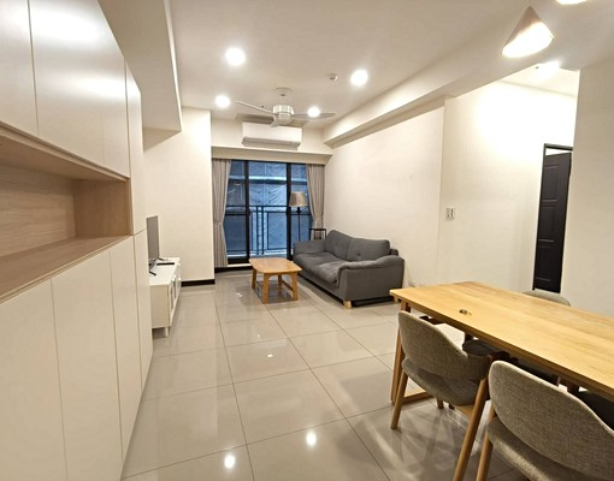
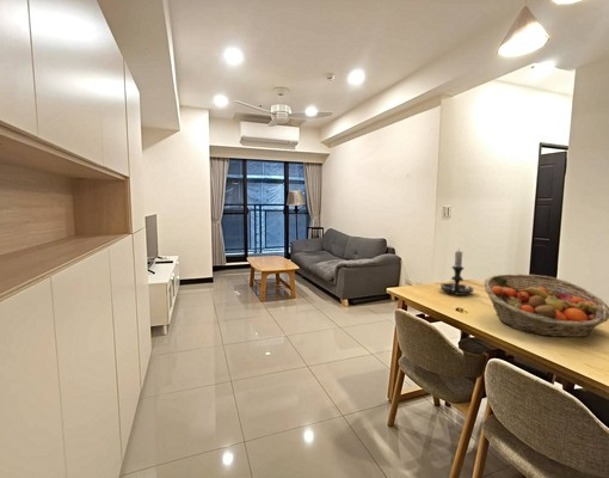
+ fruit basket [482,272,609,338]
+ candle holder [439,247,475,296]
